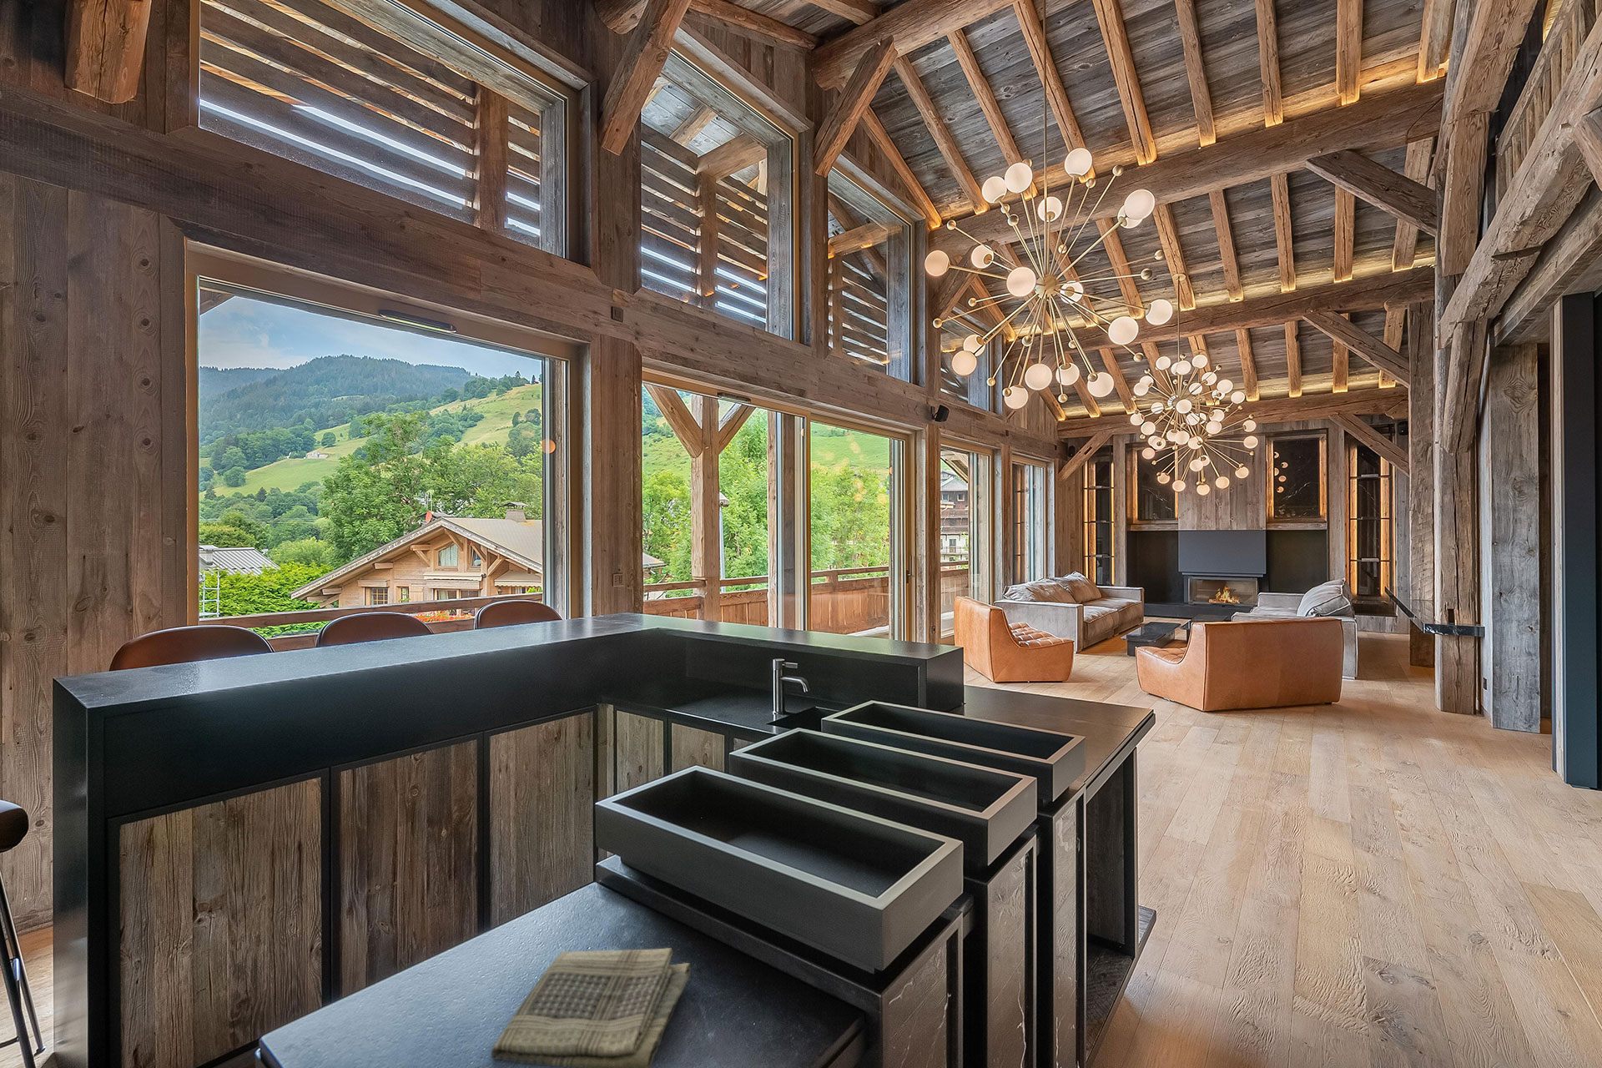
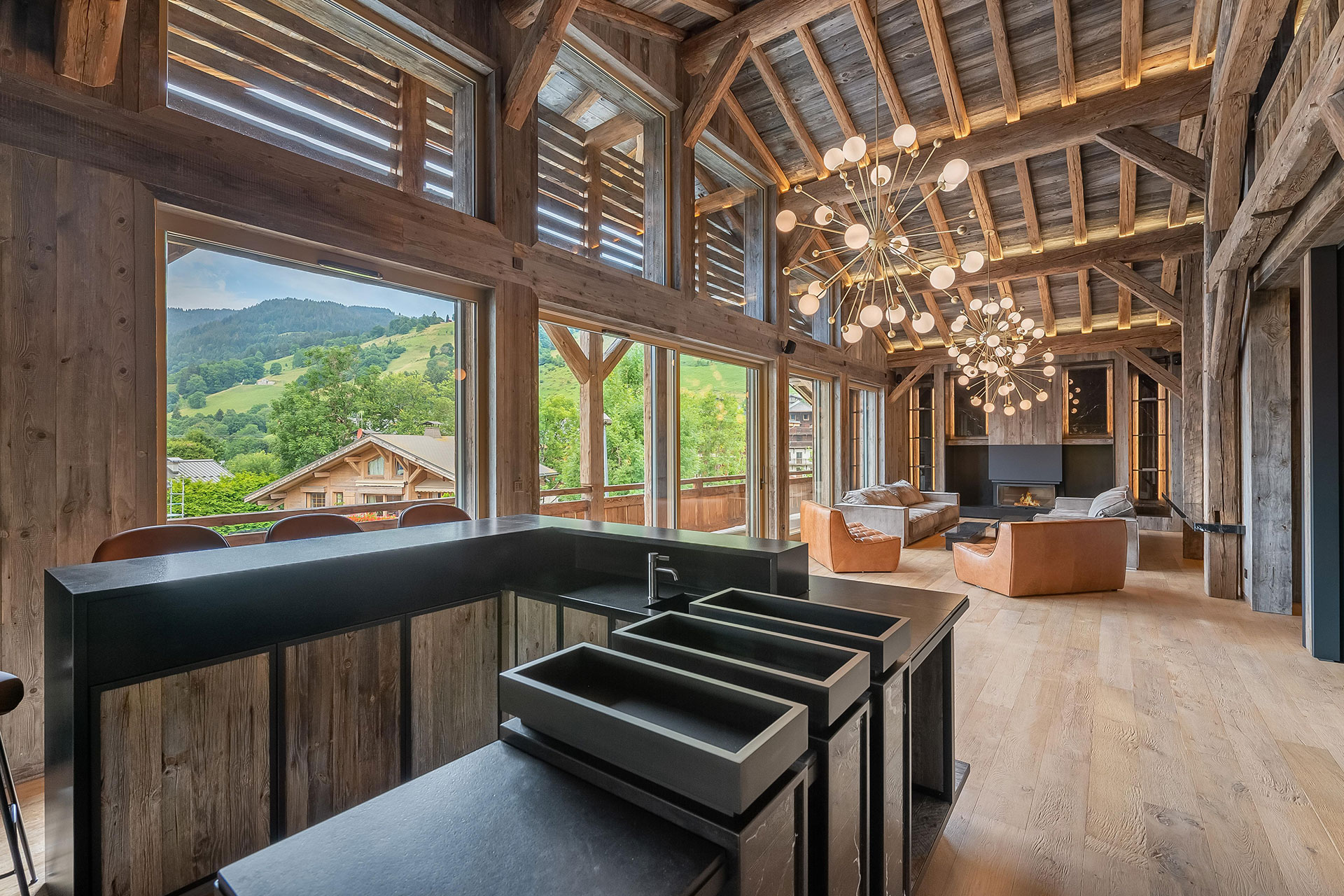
- dish towel [491,946,691,1068]
